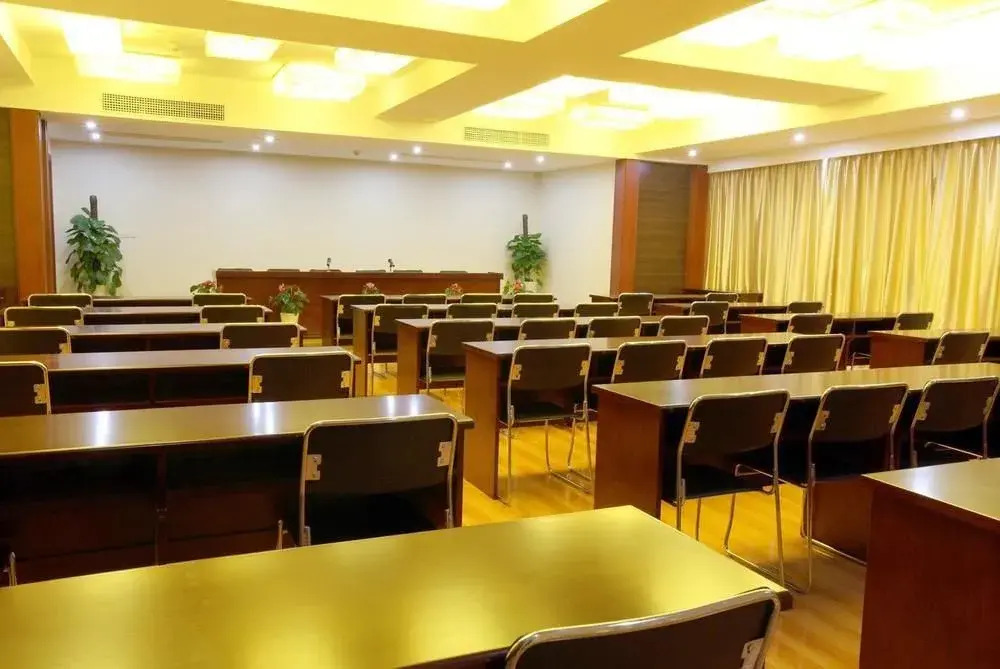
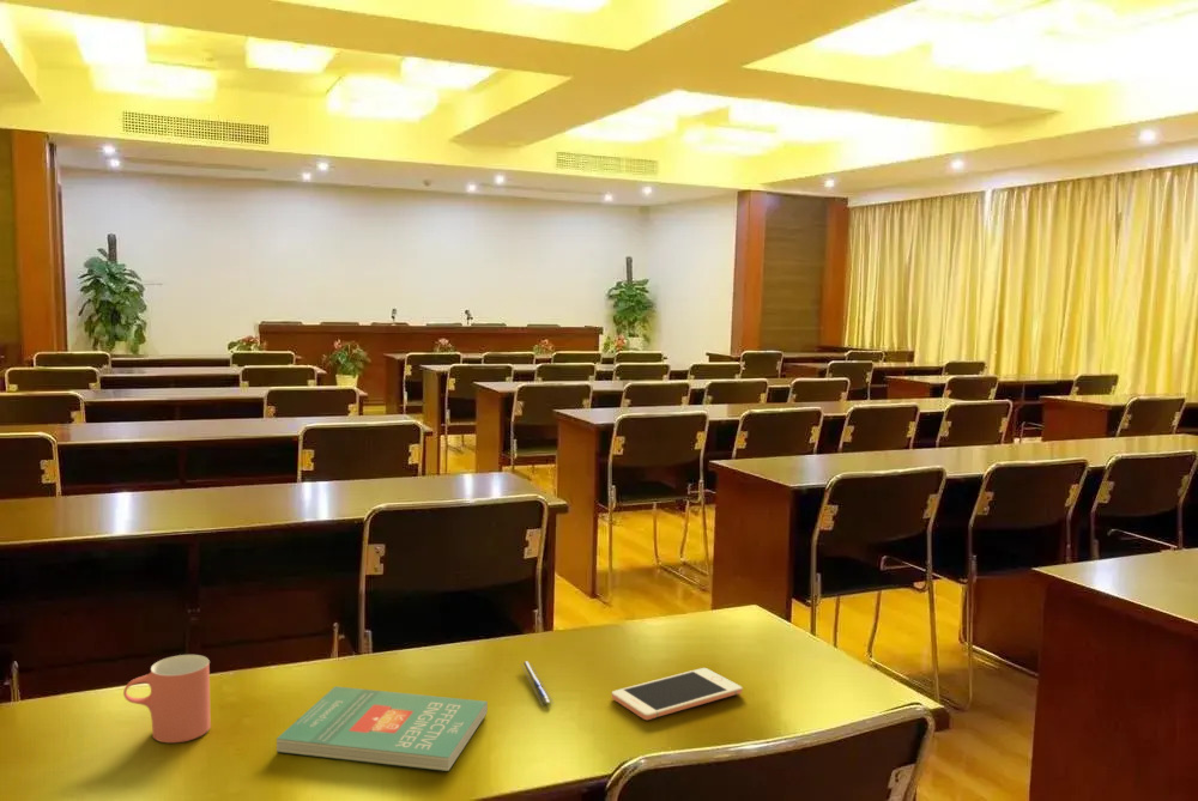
+ pen [520,660,555,706]
+ book [276,685,489,772]
+ cup [122,654,212,744]
+ cell phone [611,667,744,721]
